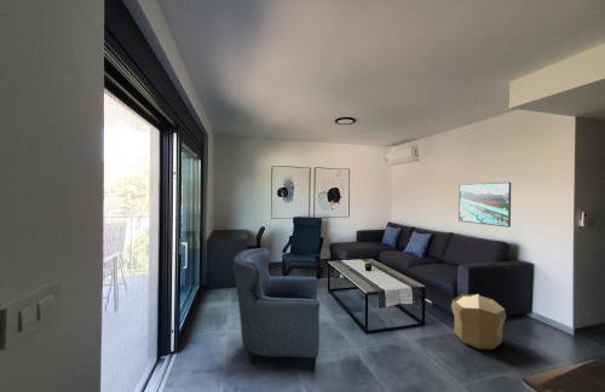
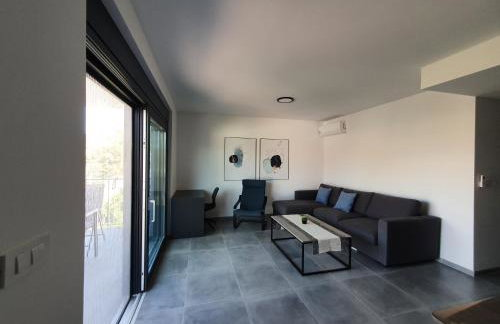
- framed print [457,181,512,229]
- armchair [232,247,321,373]
- pouf [450,293,507,351]
